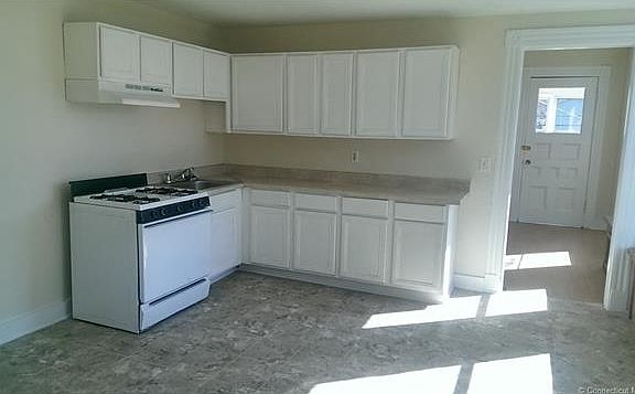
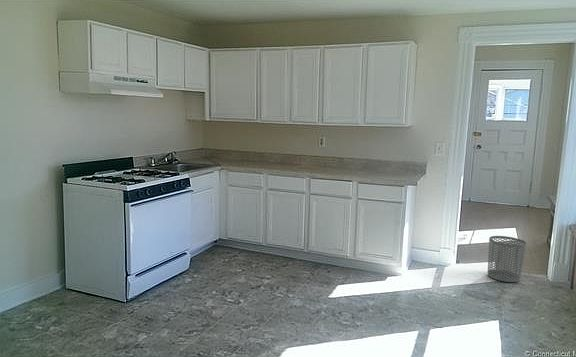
+ waste bin [487,235,527,283]
